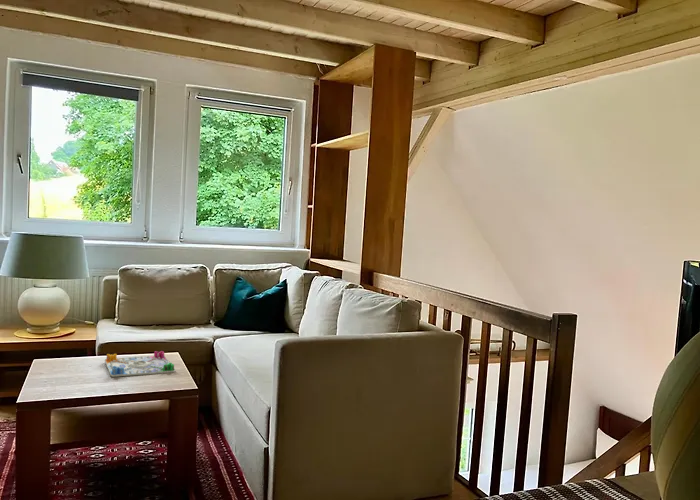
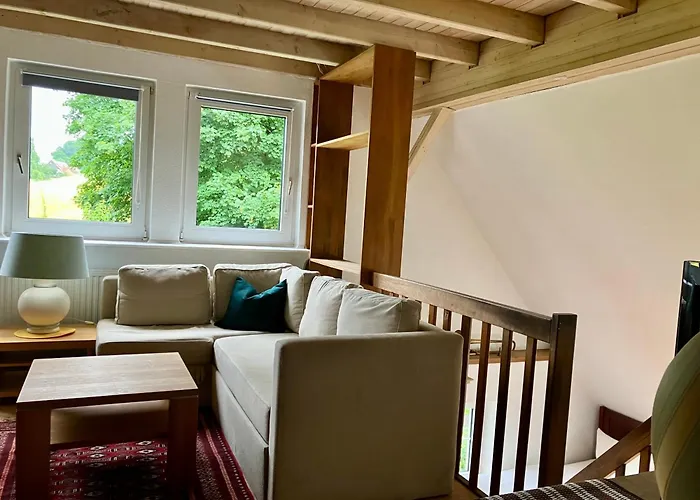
- board game [104,350,177,378]
